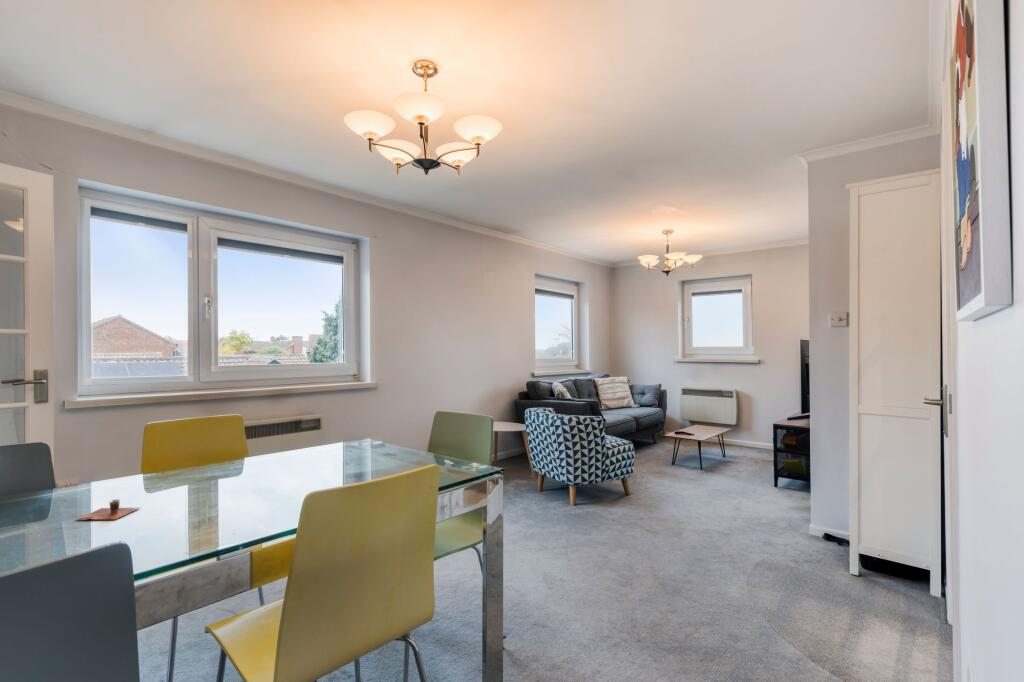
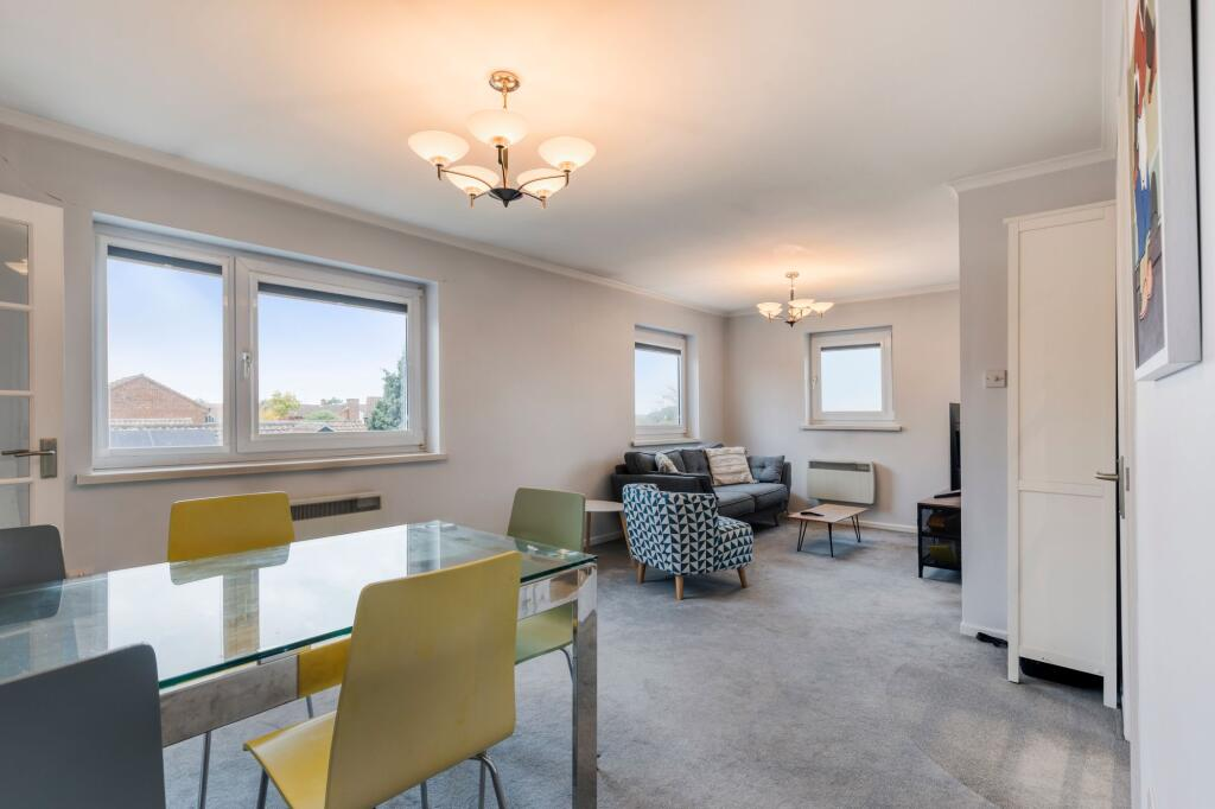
- cup [76,498,140,521]
